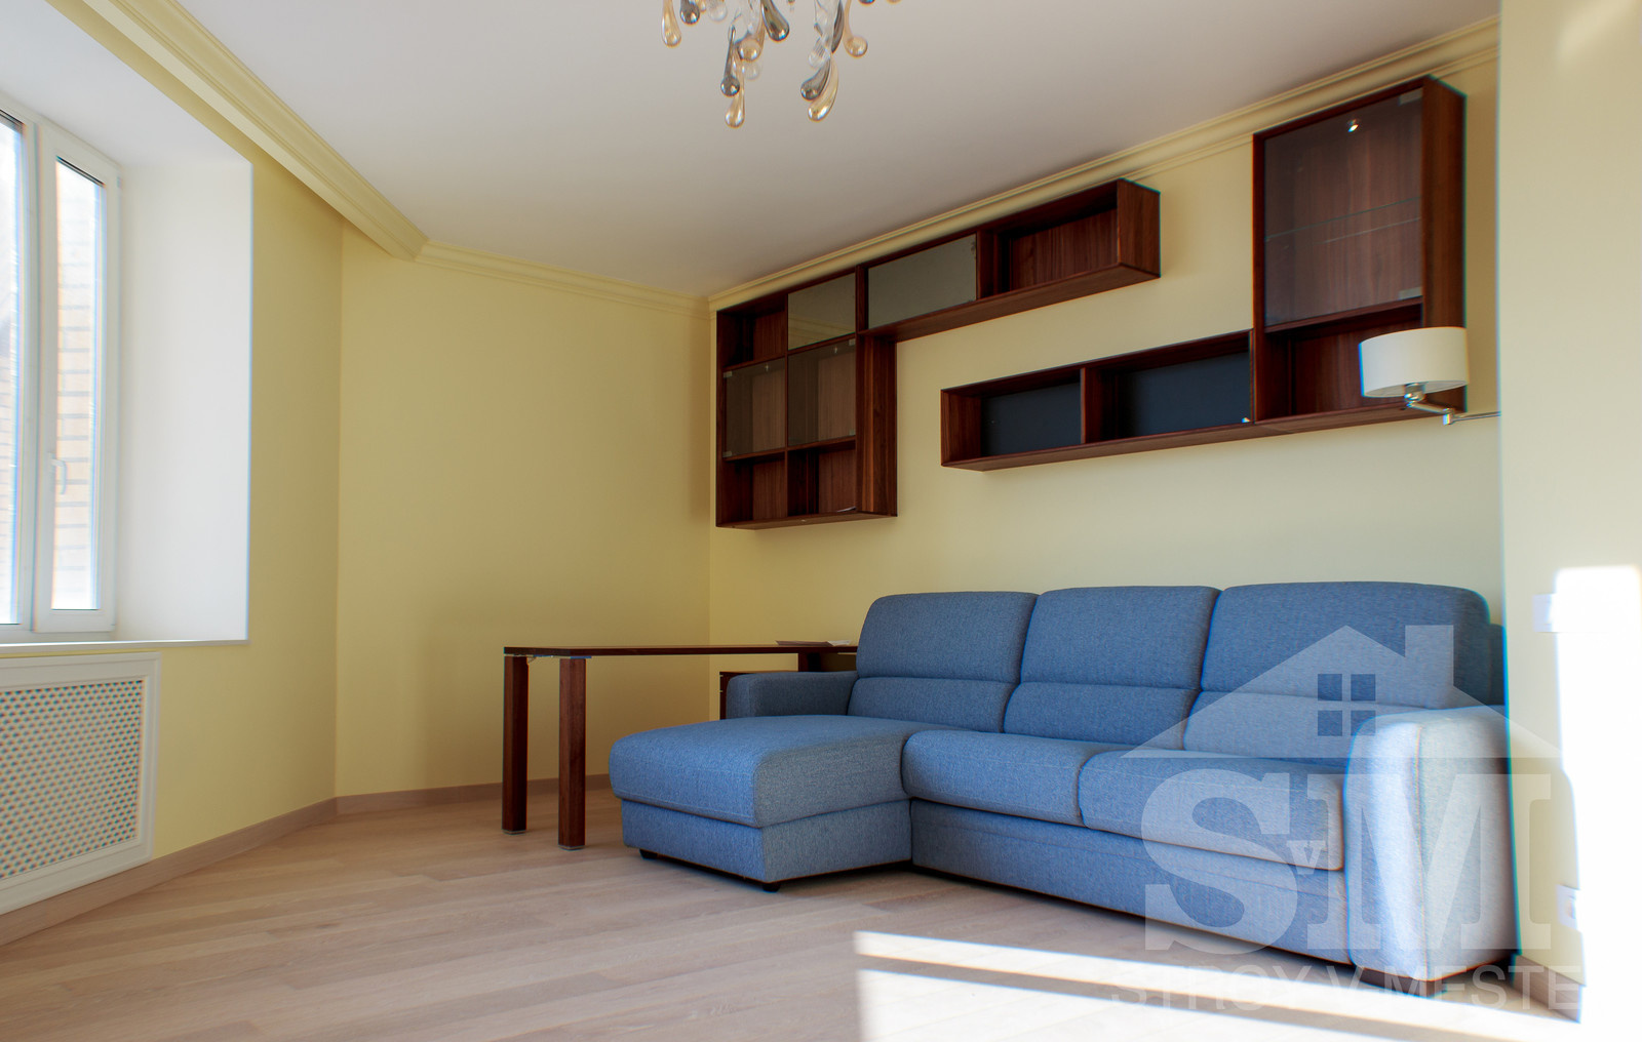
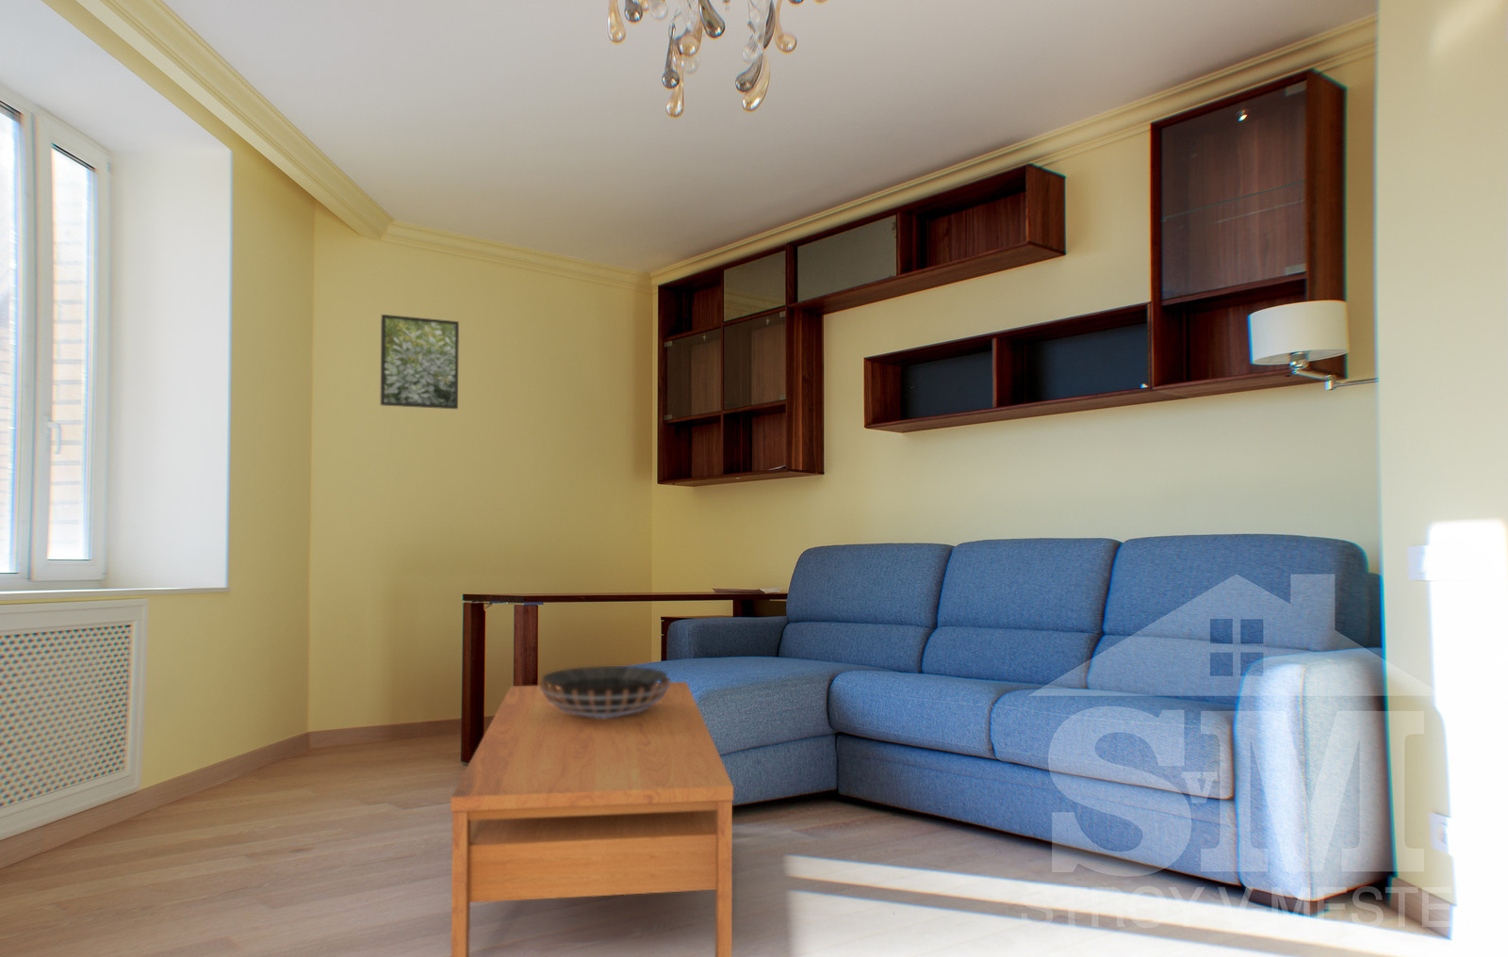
+ decorative bowl [539,665,672,717]
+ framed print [380,313,459,410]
+ coffee table [450,681,734,957]
